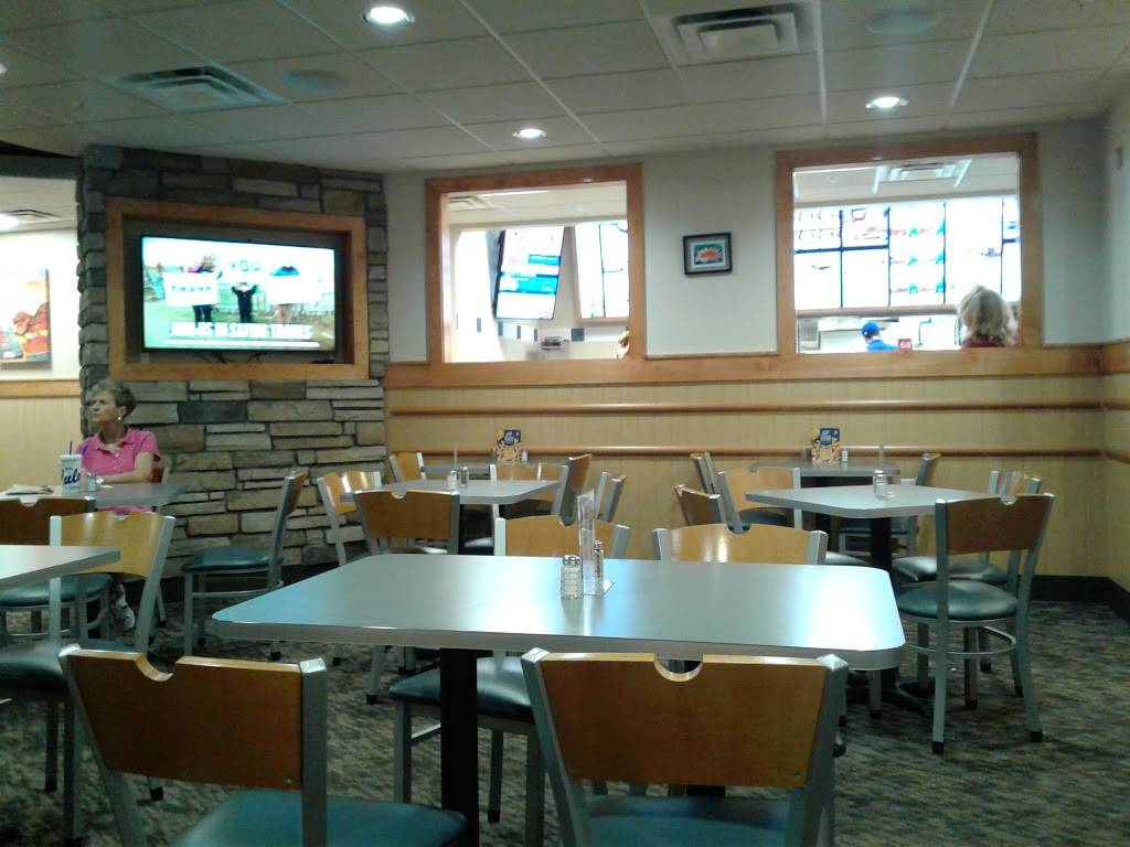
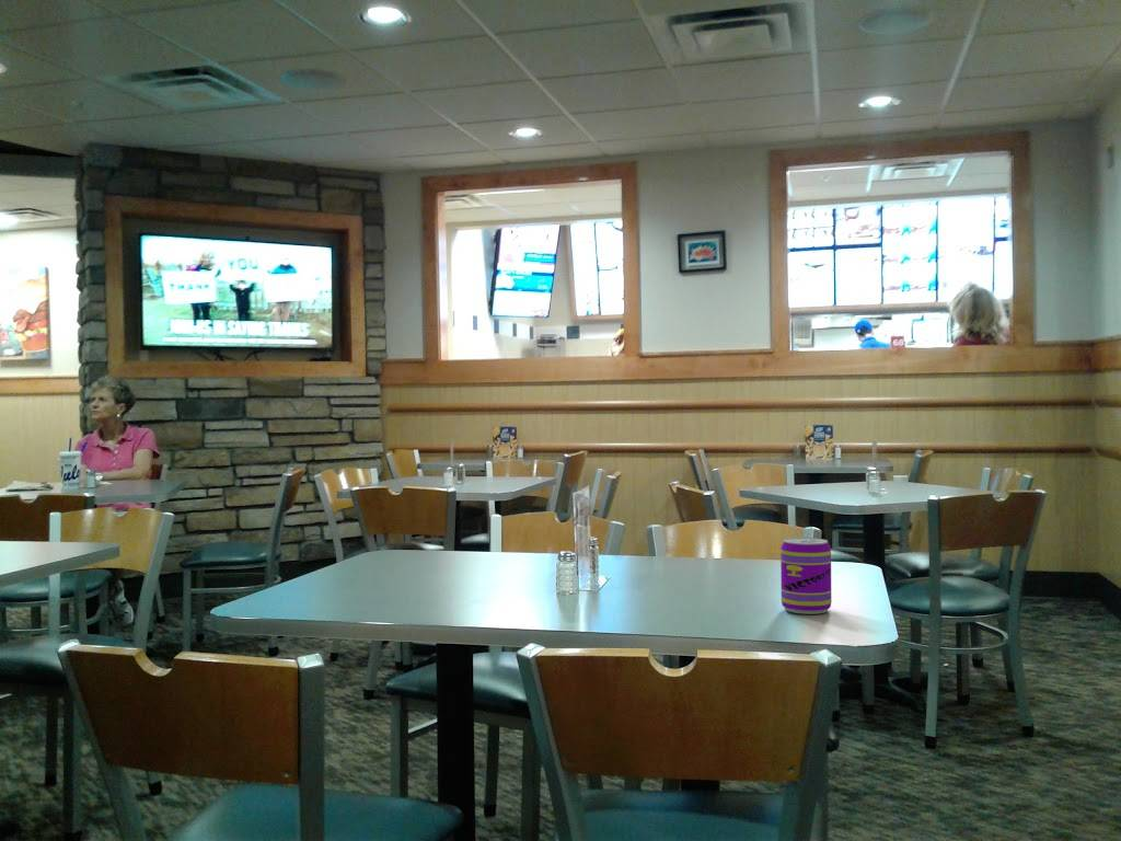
+ beverage can [779,537,832,615]
